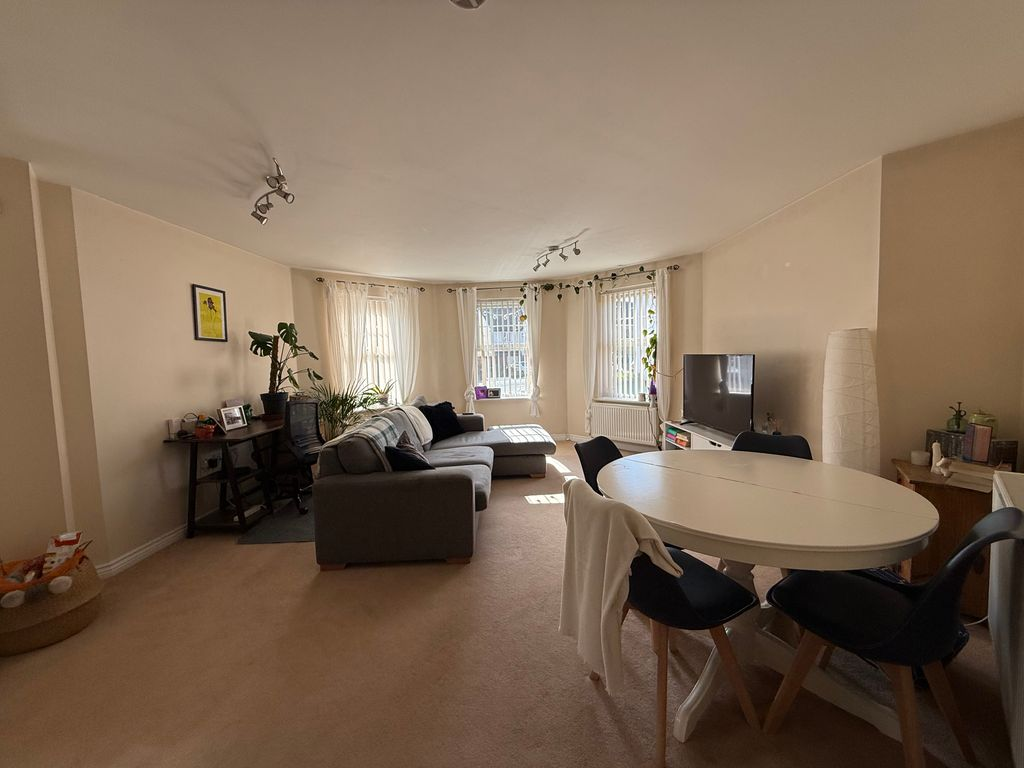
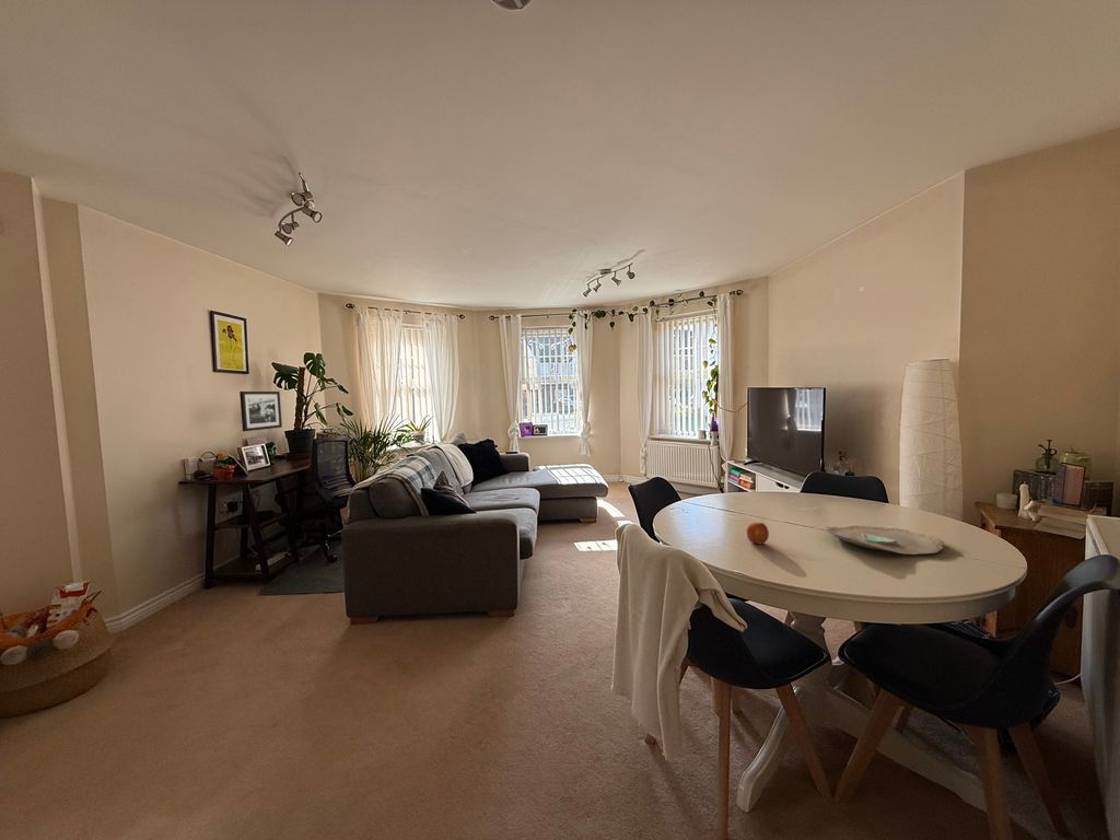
+ fruit [746,522,770,545]
+ decorative bowl [824,524,946,556]
+ picture frame [238,390,283,432]
